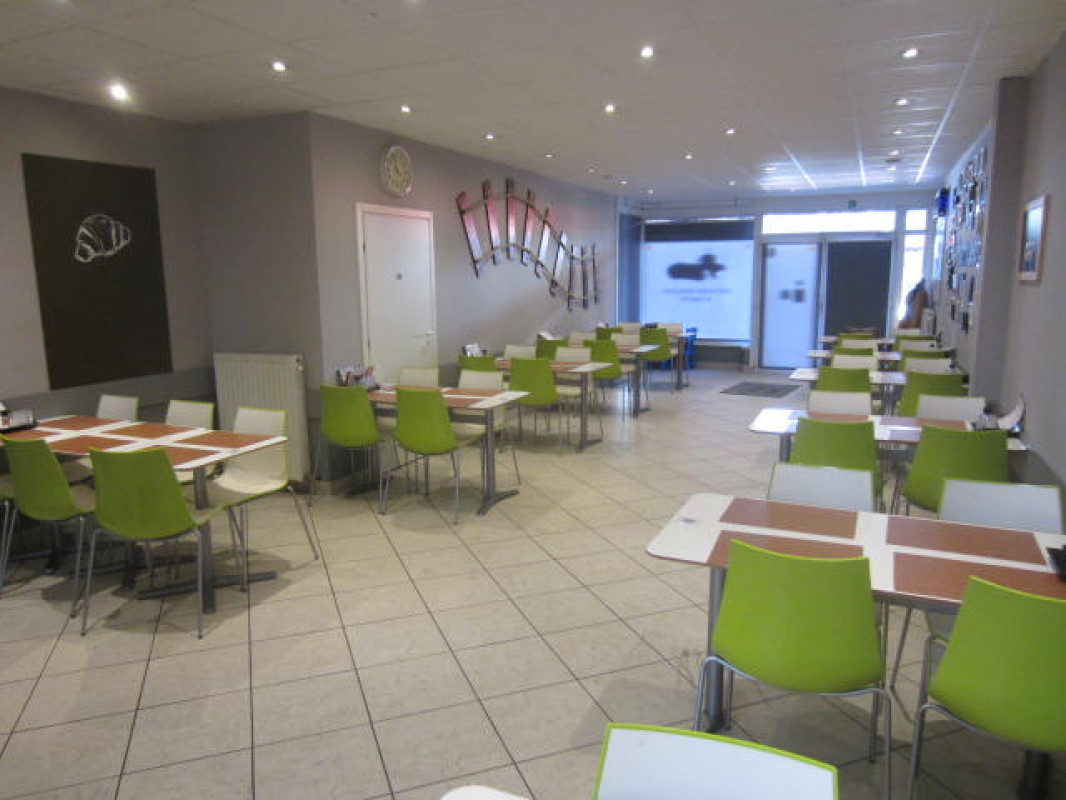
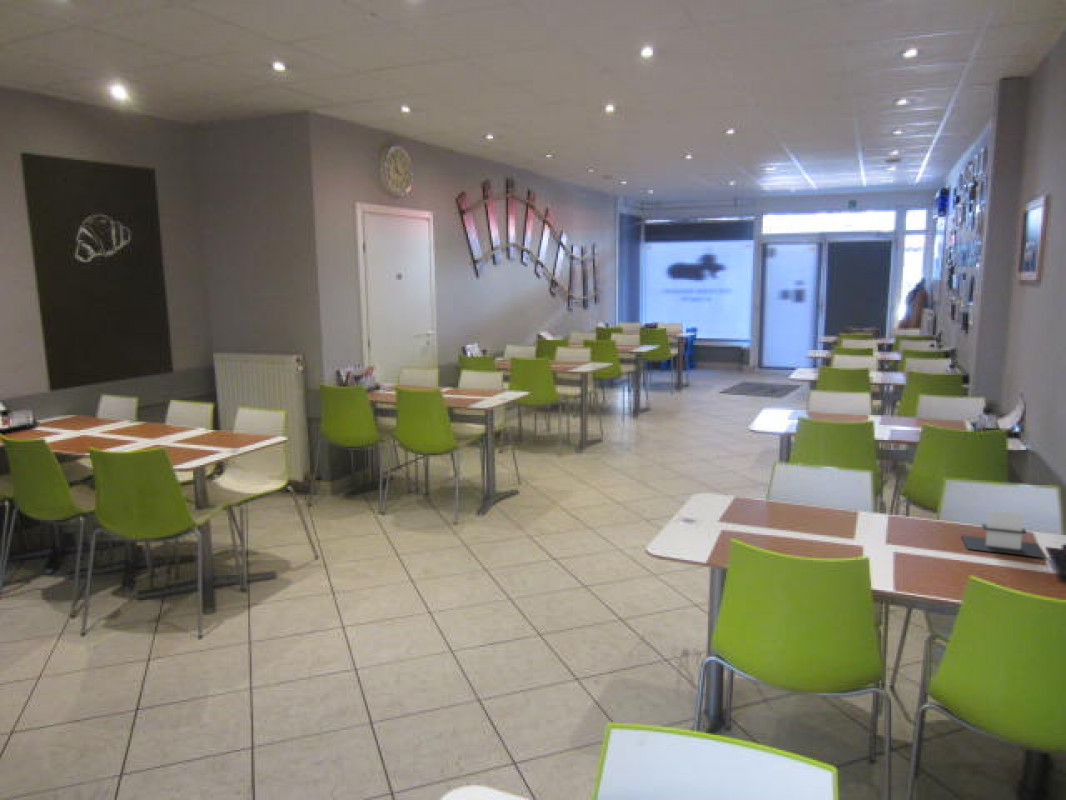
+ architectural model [961,509,1048,559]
